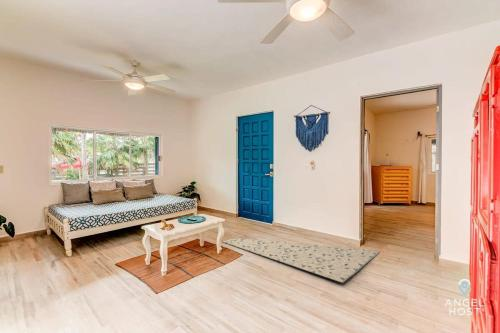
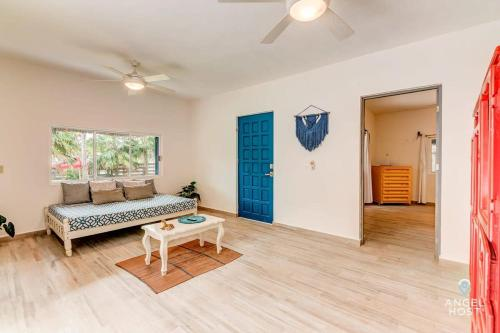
- rug [221,237,381,284]
